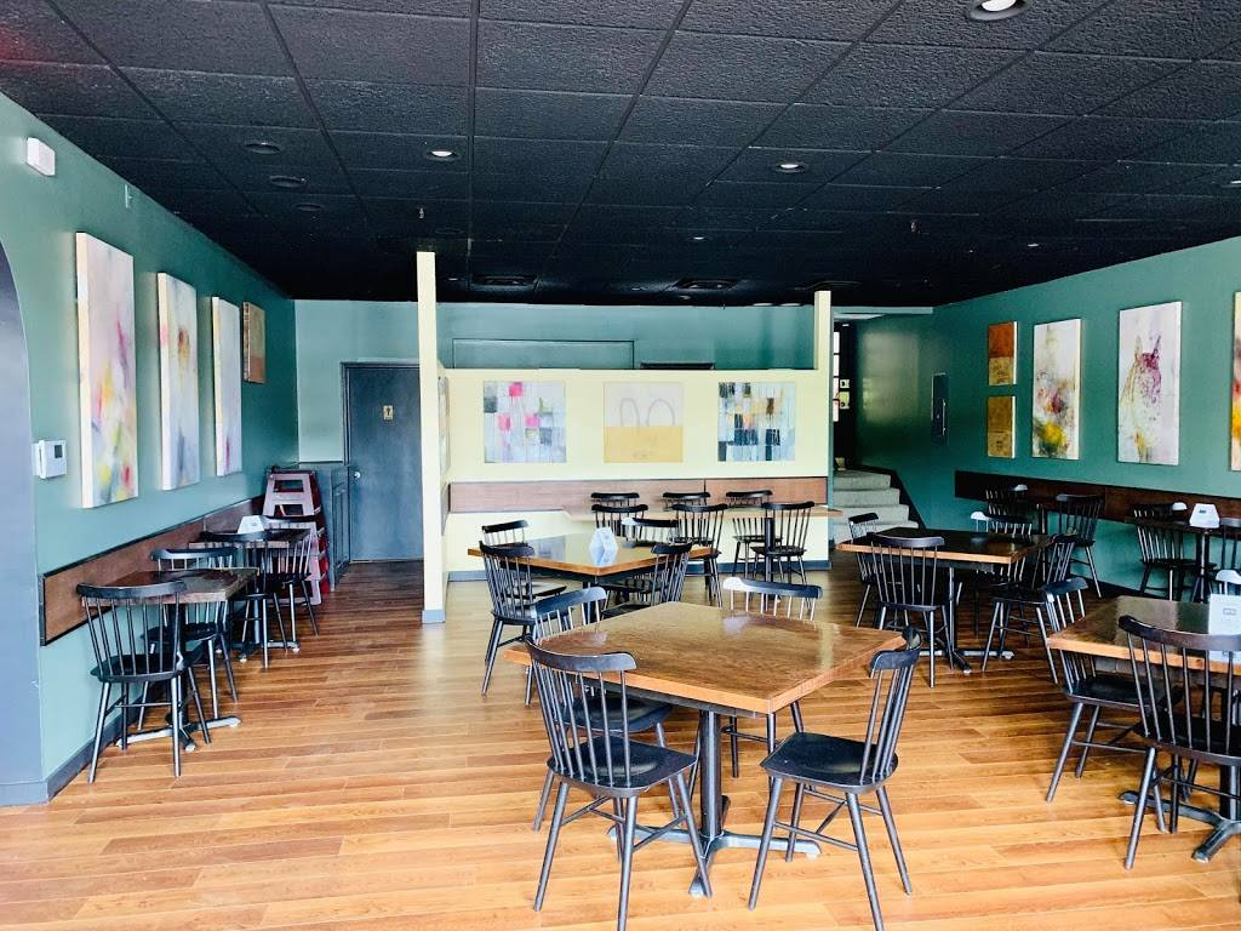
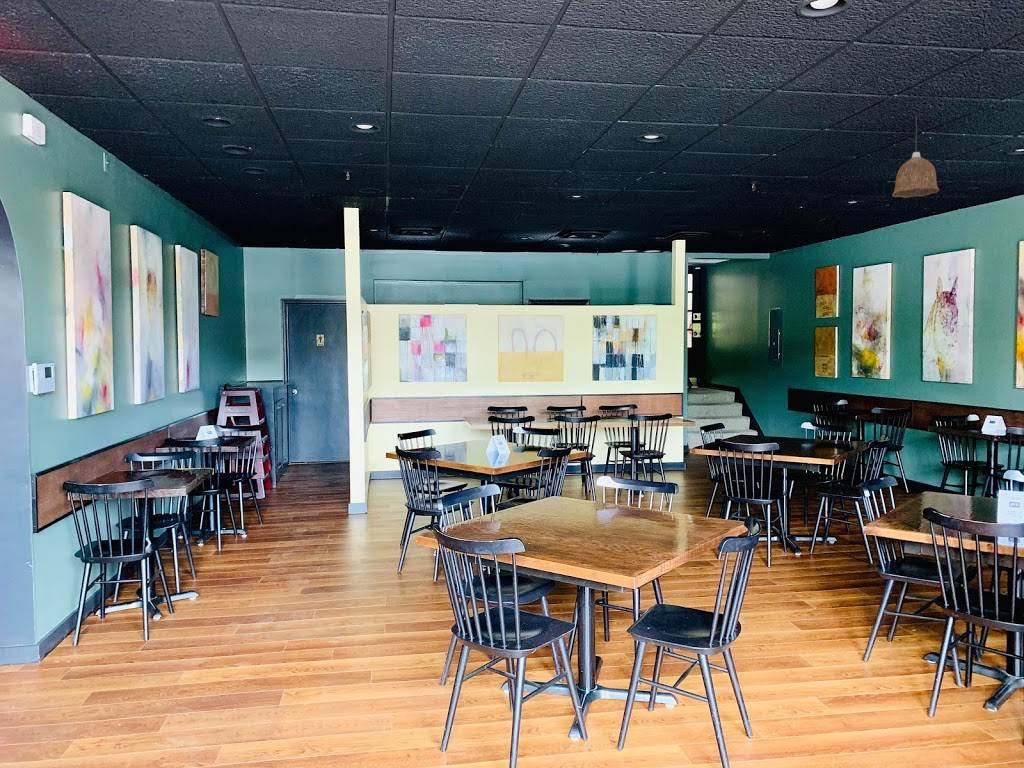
+ pendant lamp [891,114,940,199]
